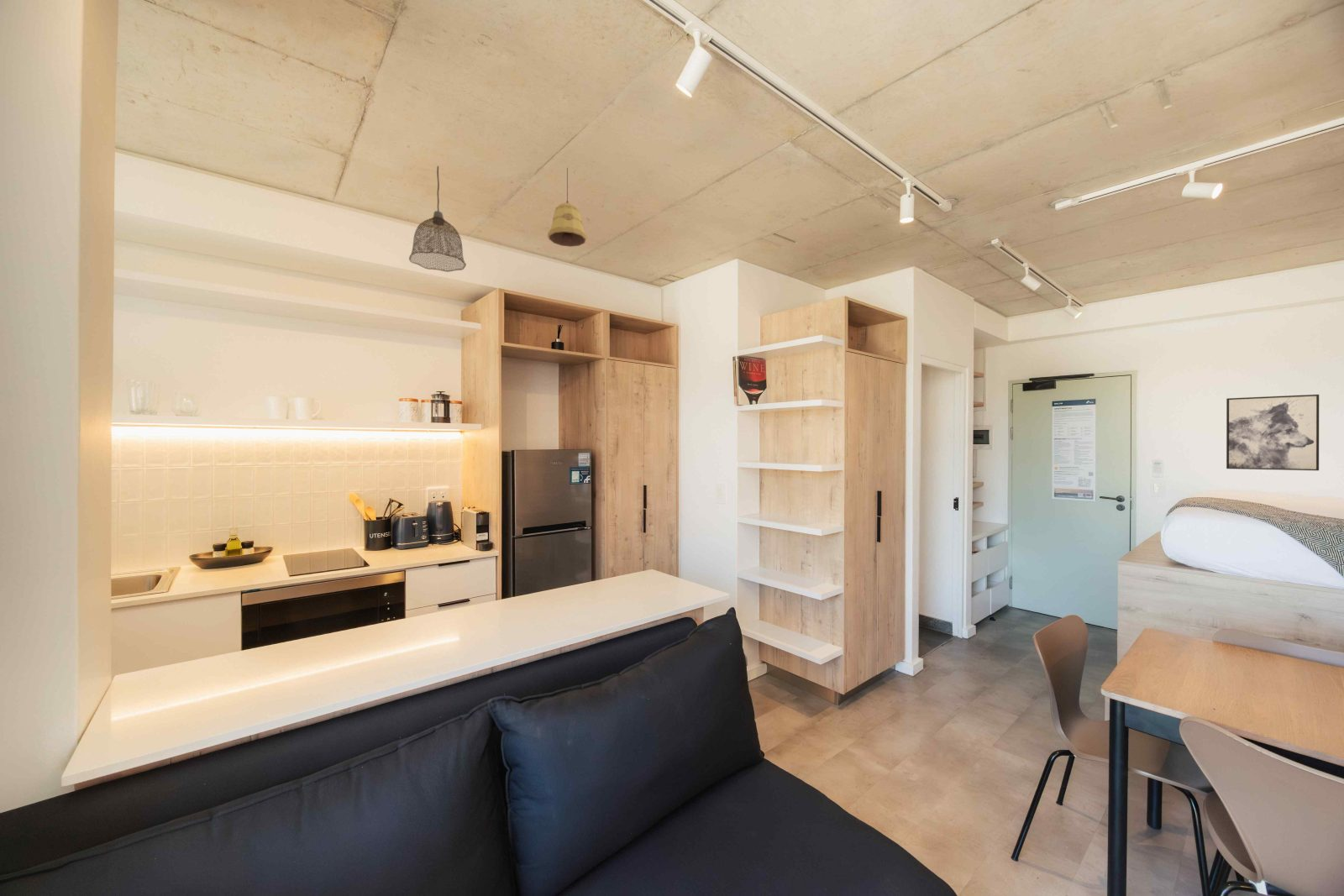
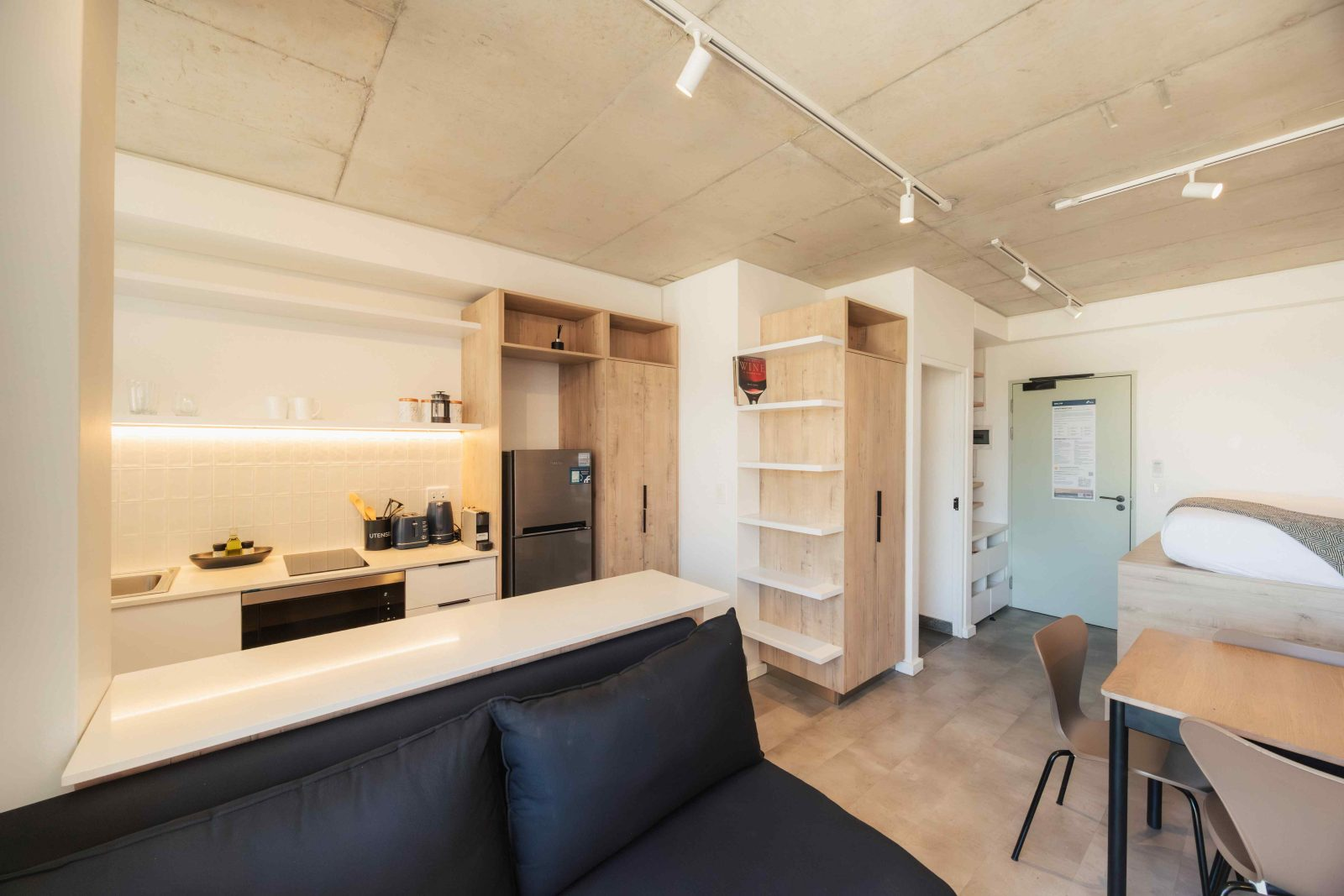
- pendant light [547,167,588,248]
- wall art [1226,394,1320,471]
- pendant lamp [408,165,467,273]
